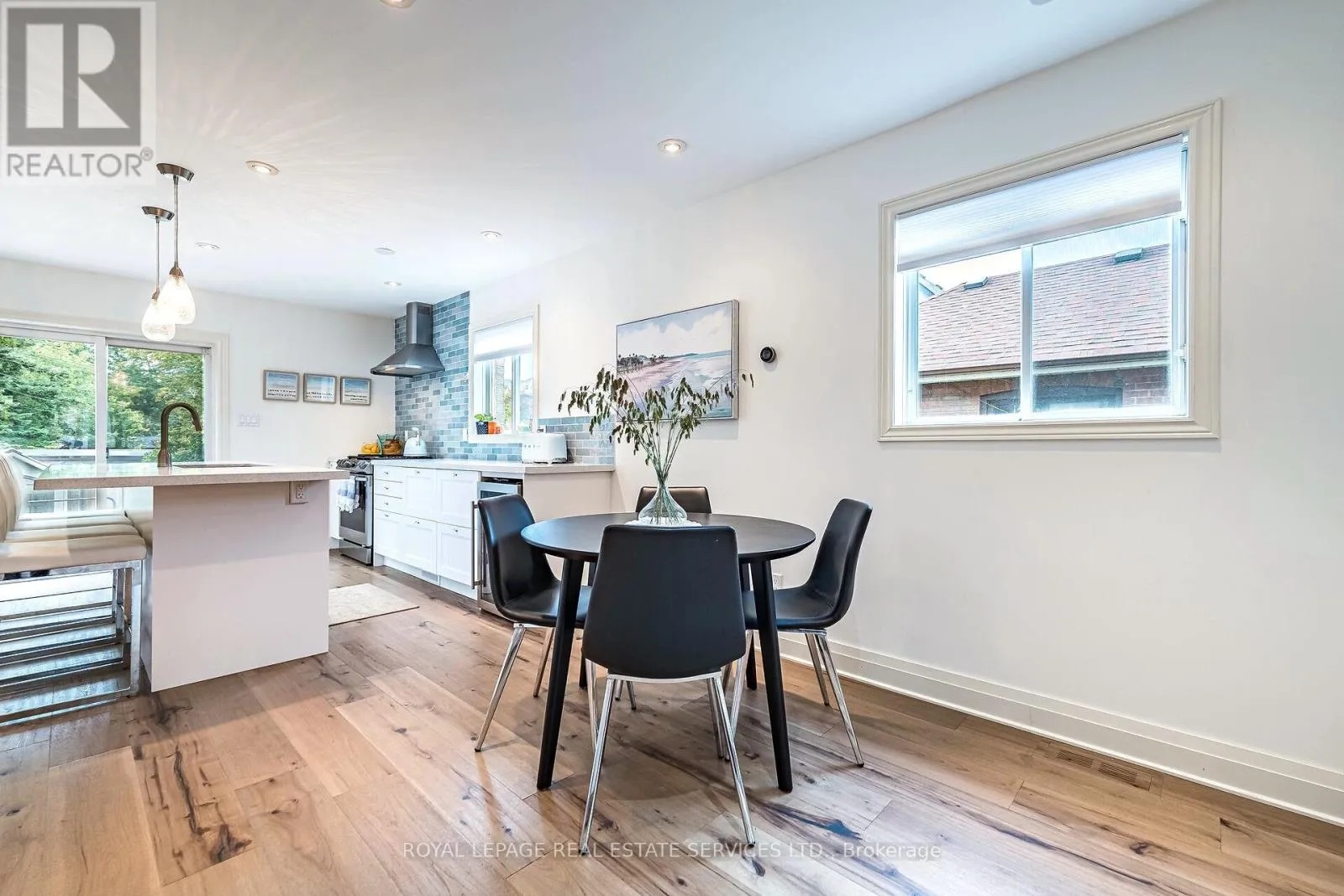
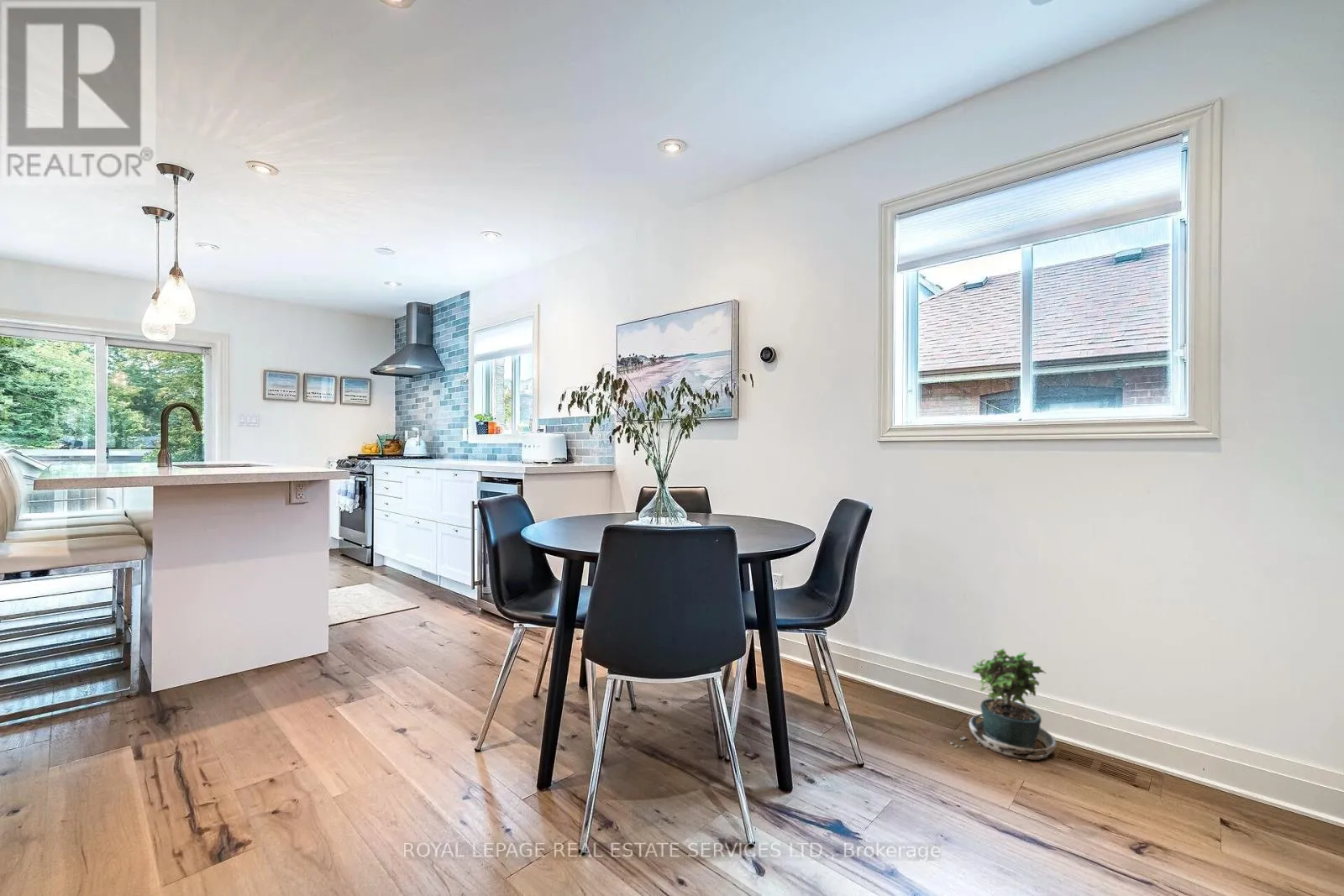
+ potted plant [949,647,1058,761]
